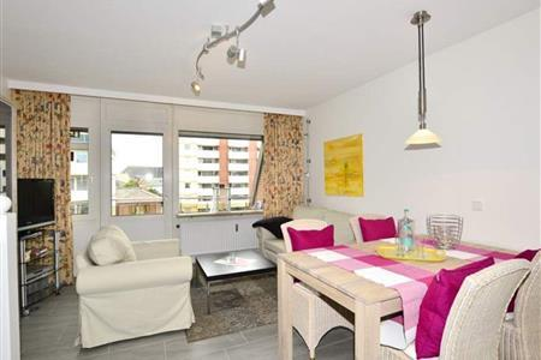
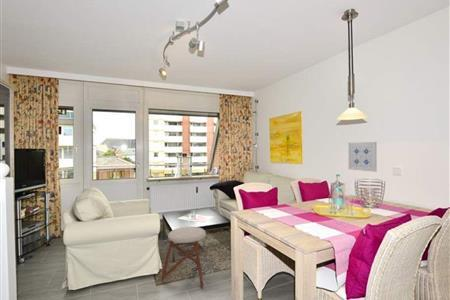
+ wall art [347,141,378,173]
+ stool [160,226,207,289]
